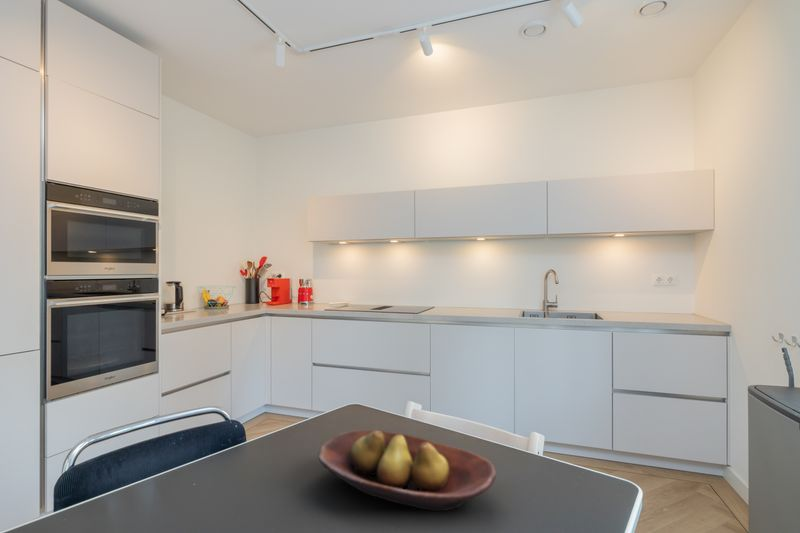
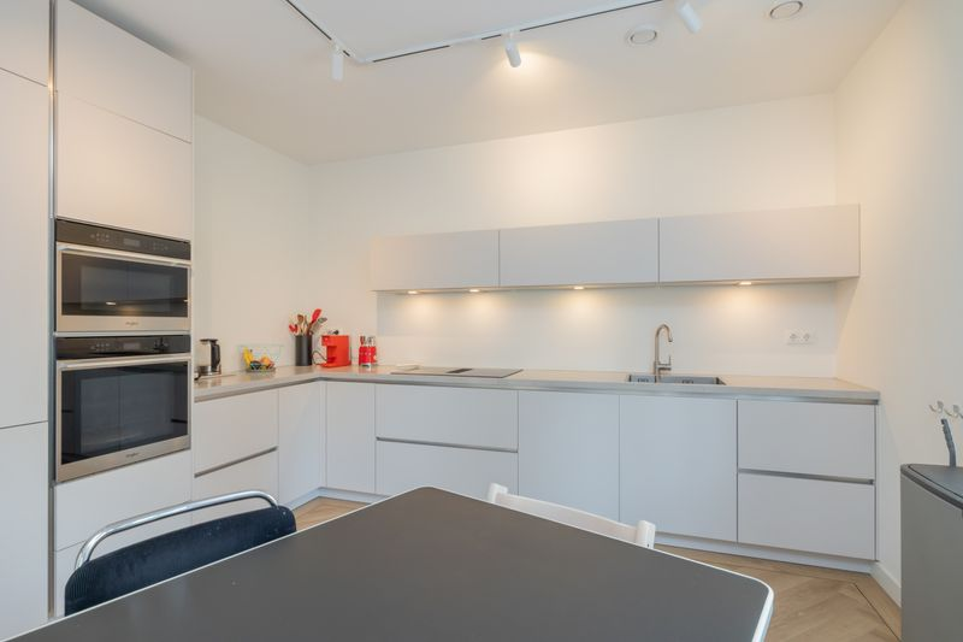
- fruit bowl [317,429,497,512]
